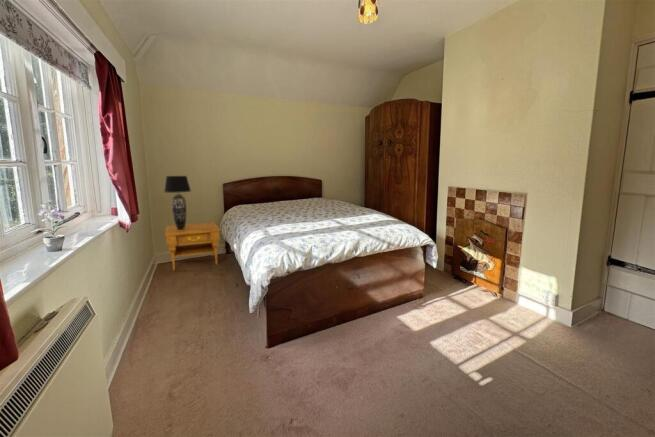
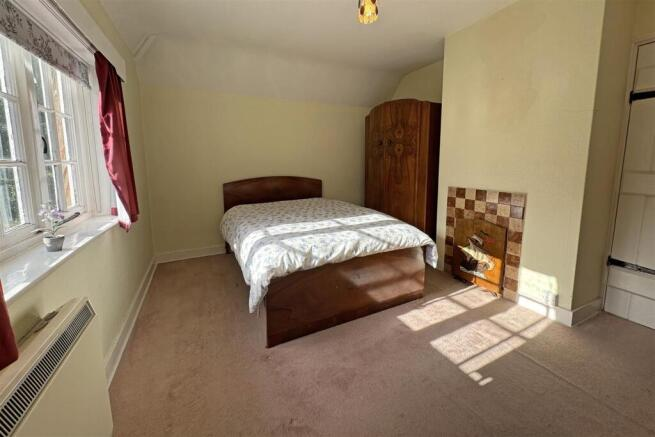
- nightstand [164,221,221,271]
- table lamp [163,175,192,230]
